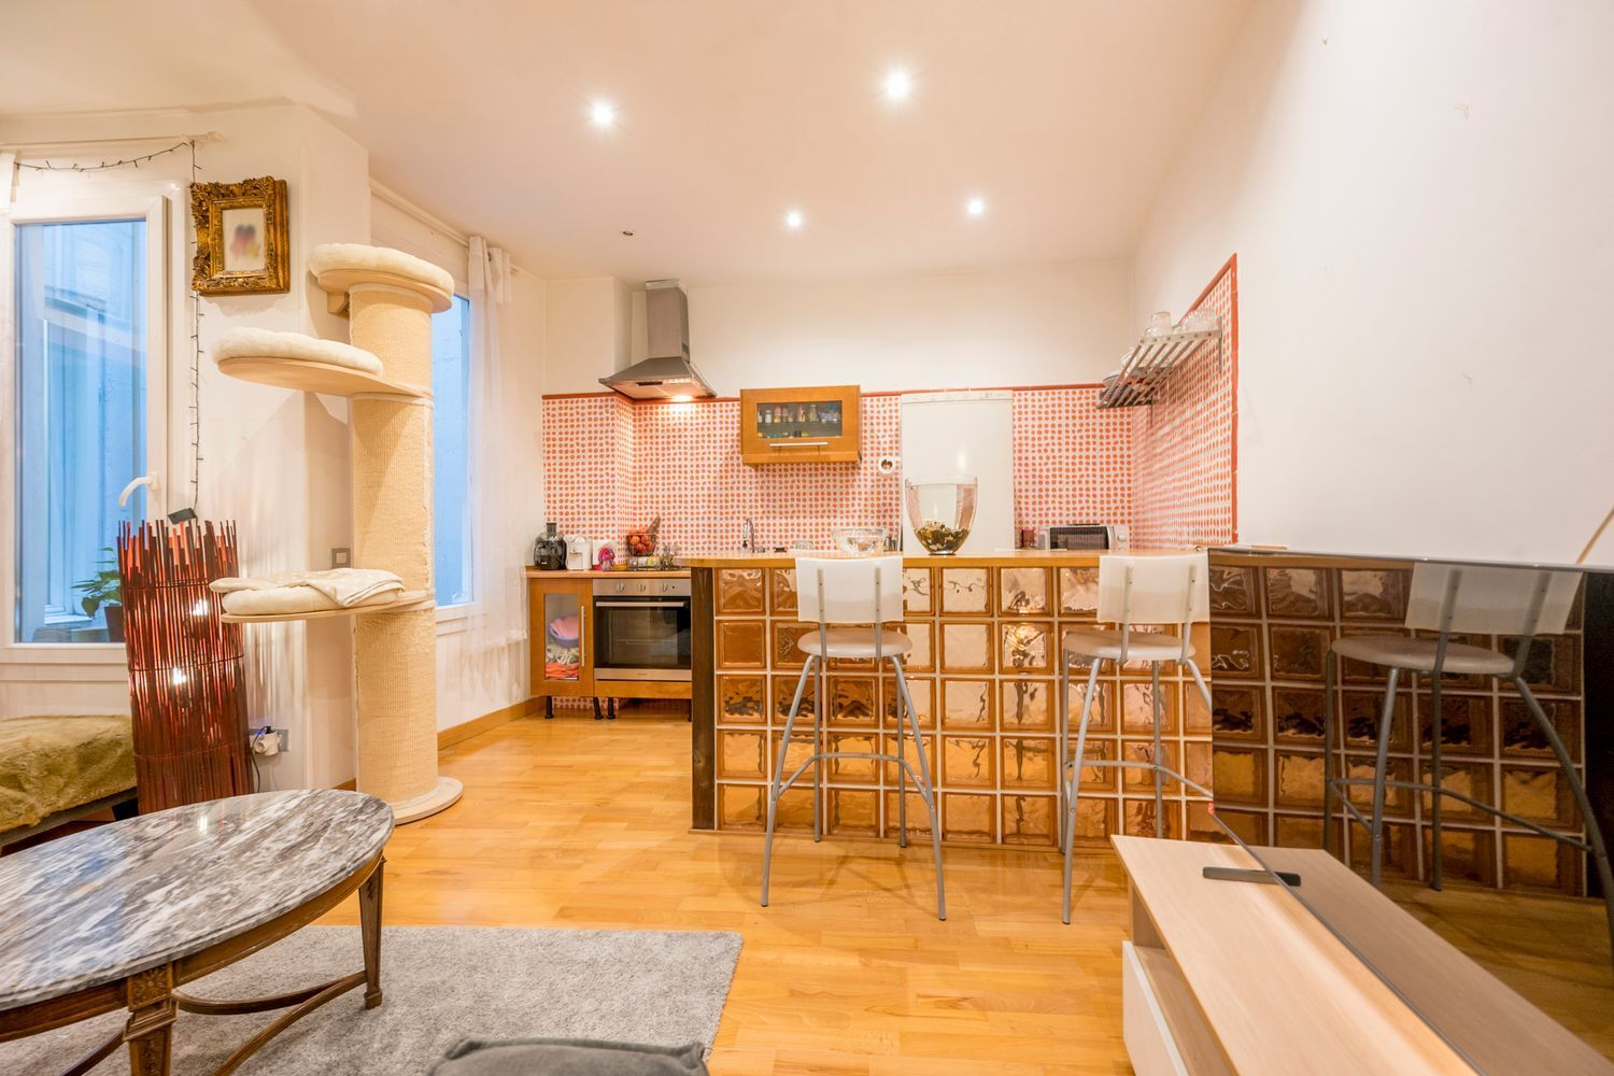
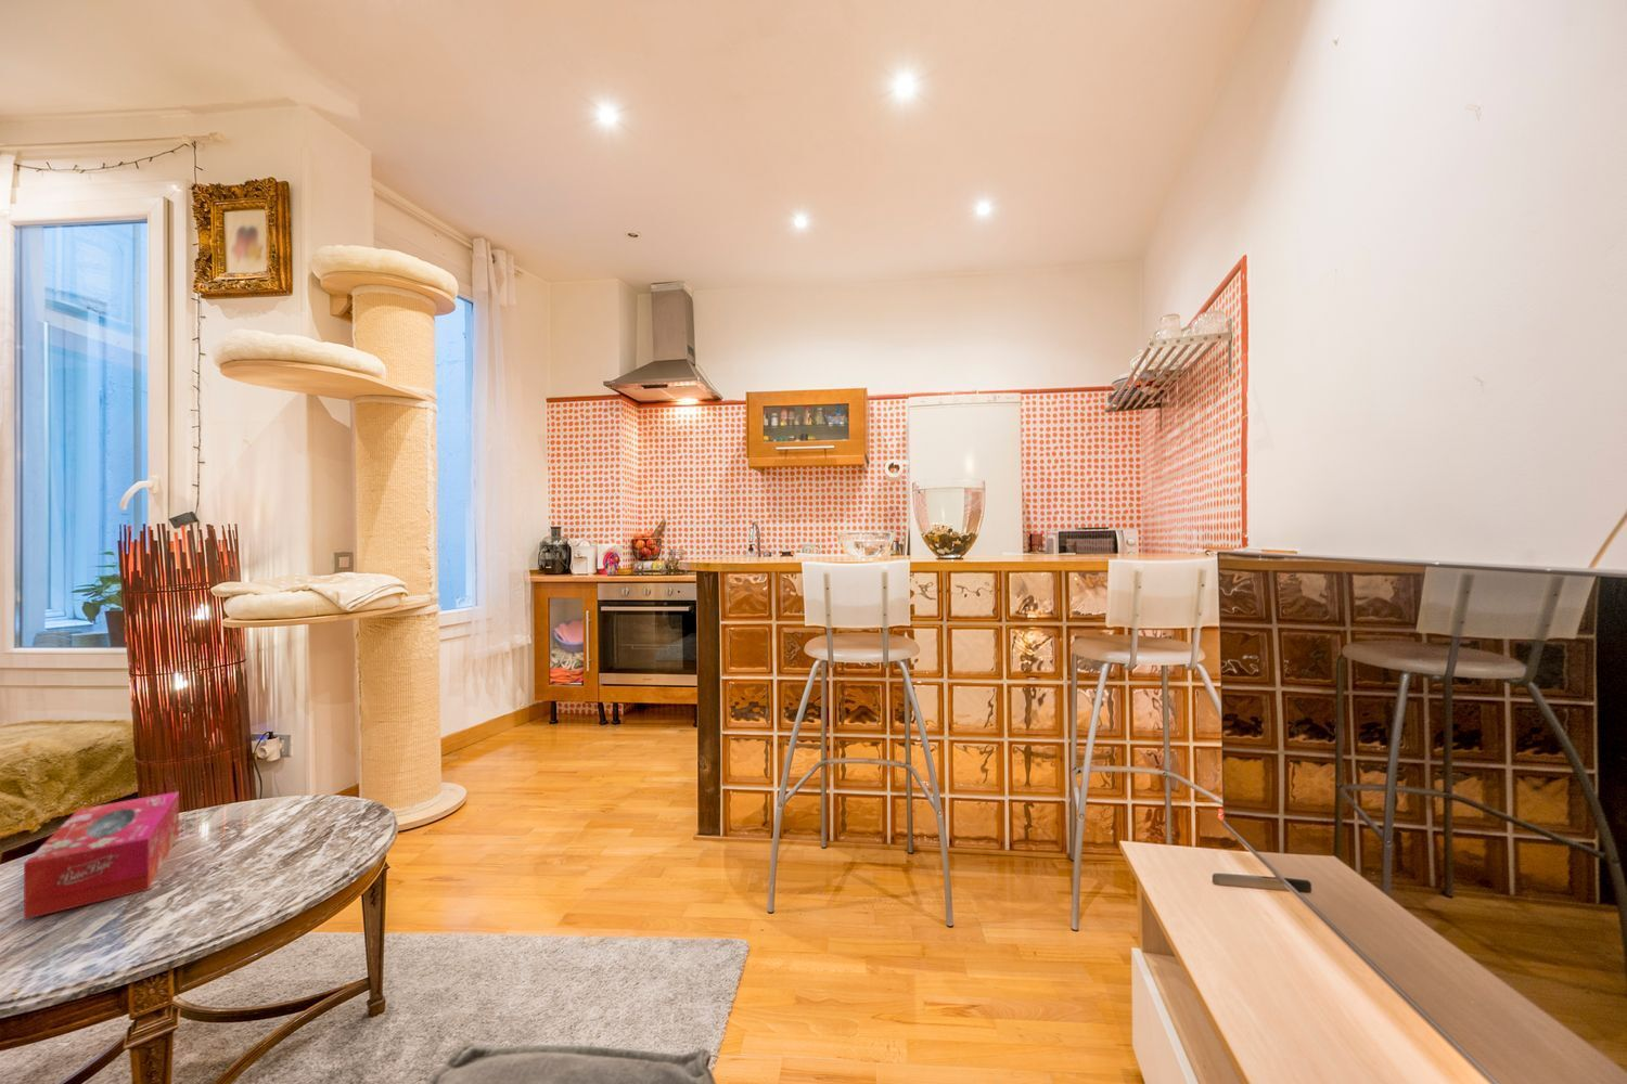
+ tissue box [23,790,180,921]
